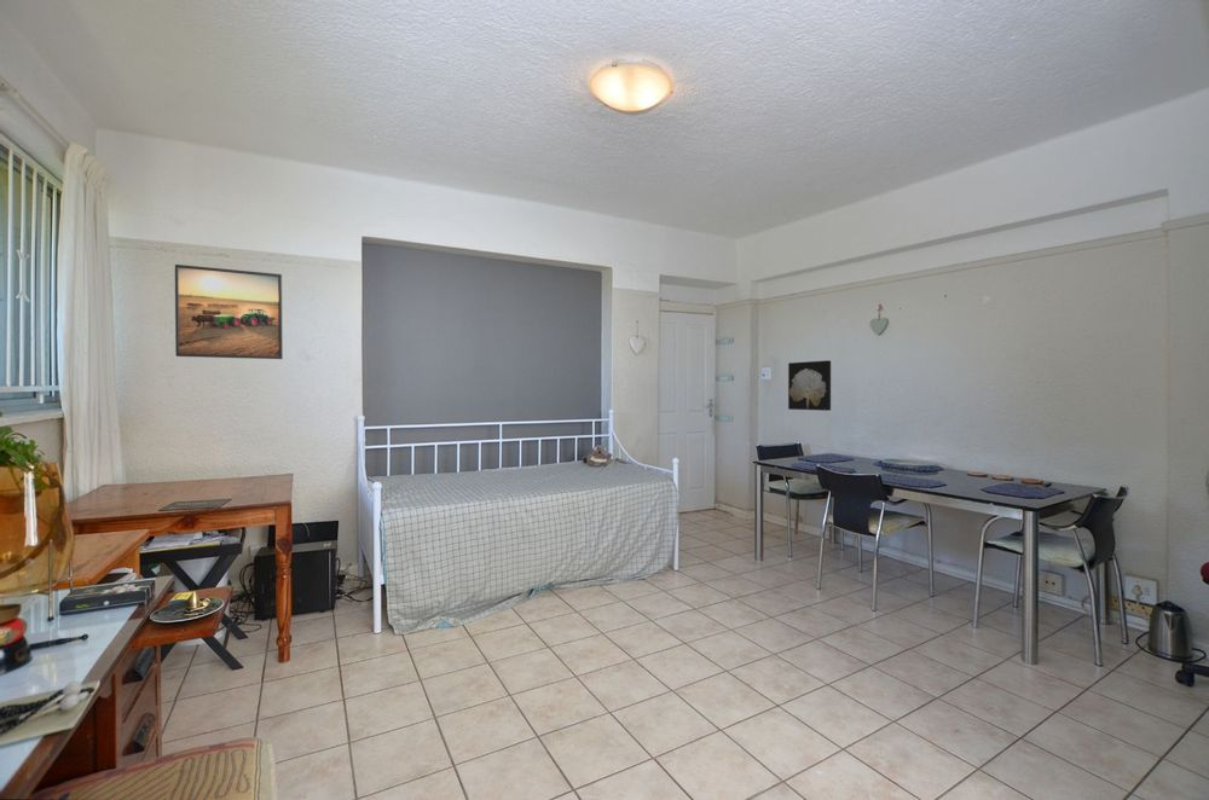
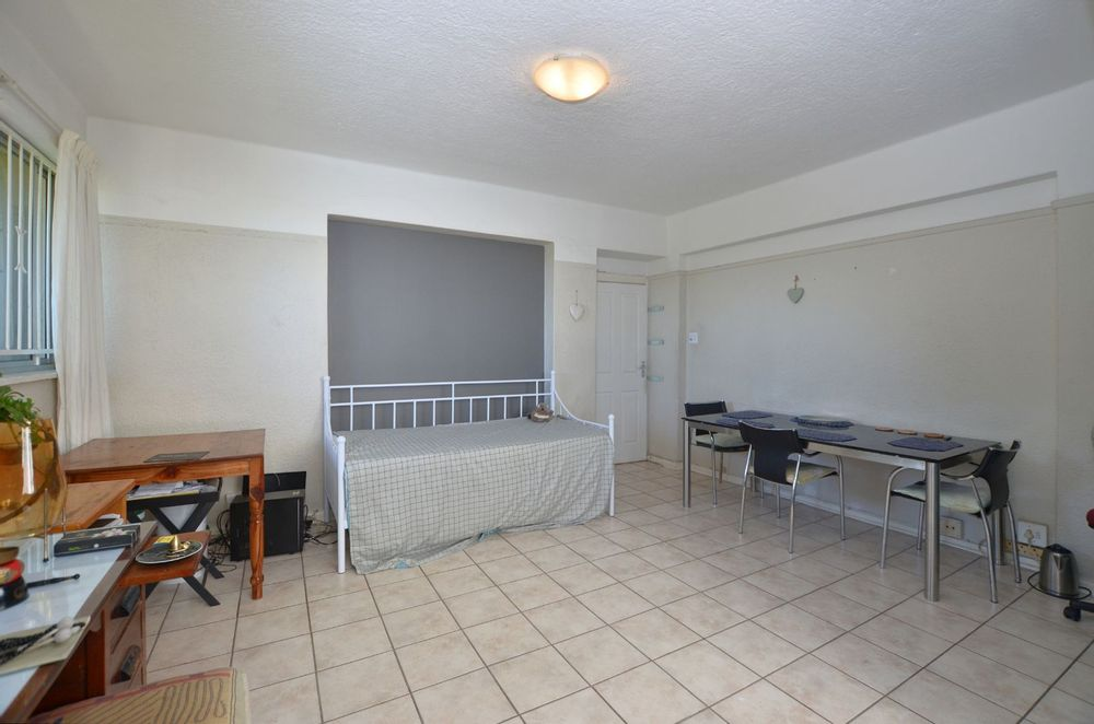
- wall art [787,359,832,412]
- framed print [174,263,284,360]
